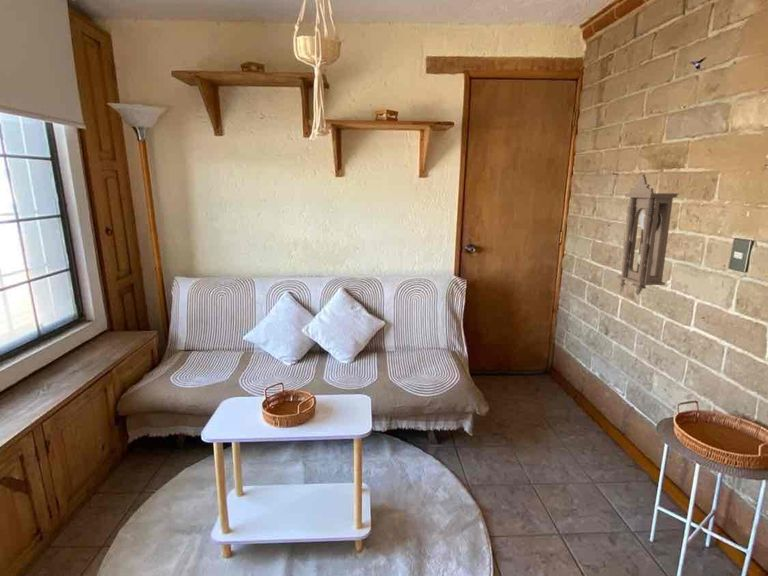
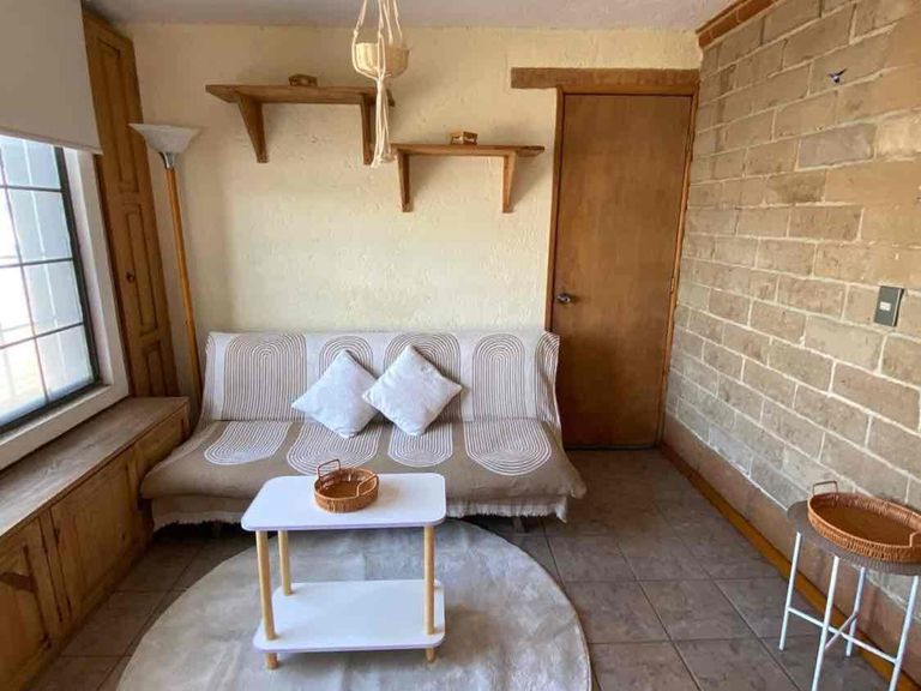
- pendulum clock [616,173,679,296]
